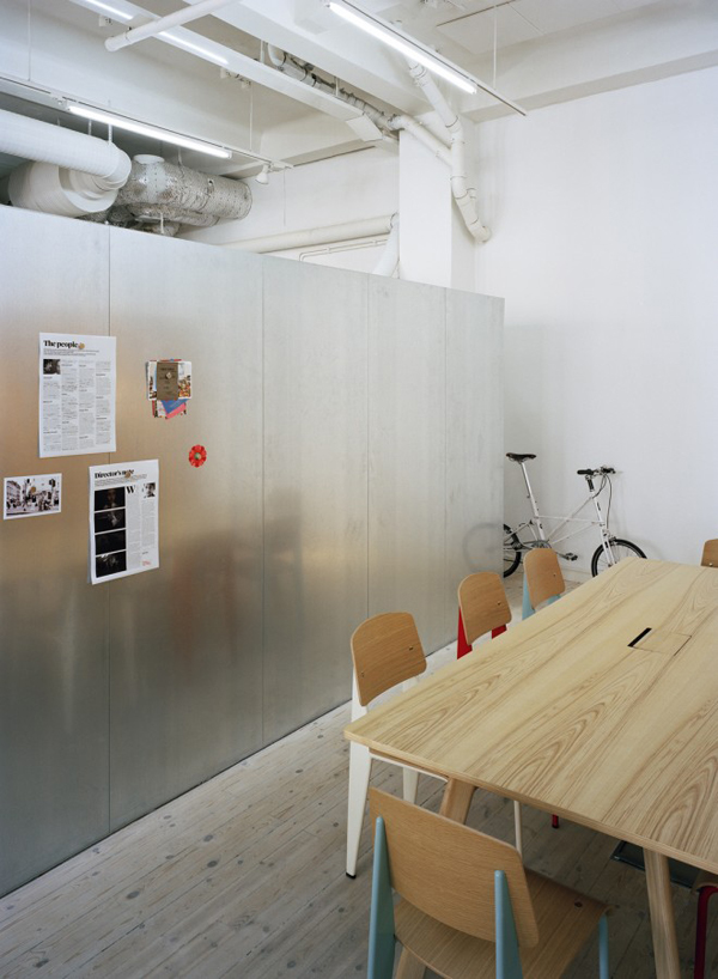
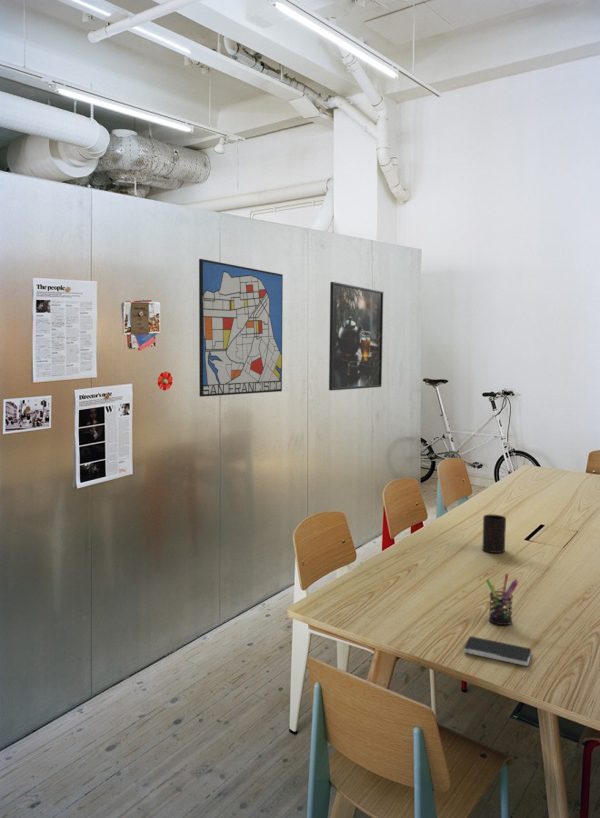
+ wall art [198,258,284,398]
+ cup [481,513,507,554]
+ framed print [328,281,384,391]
+ smartphone [463,635,532,667]
+ pen holder [485,572,519,626]
